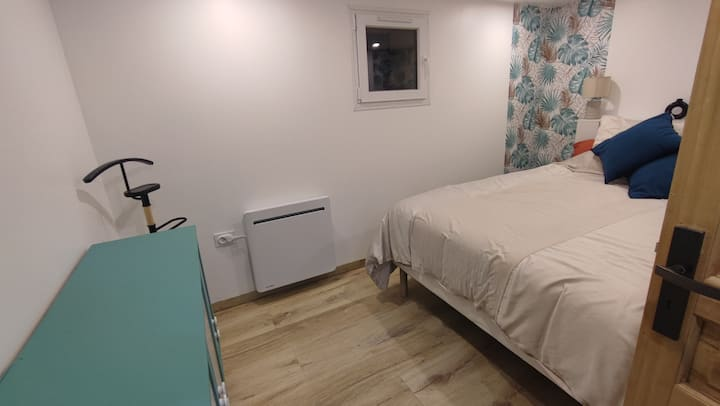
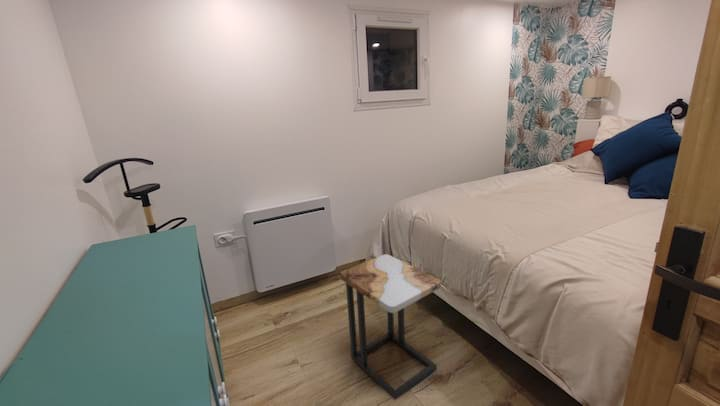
+ side table [339,253,442,401]
